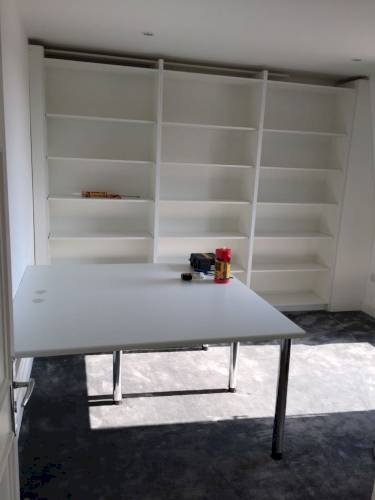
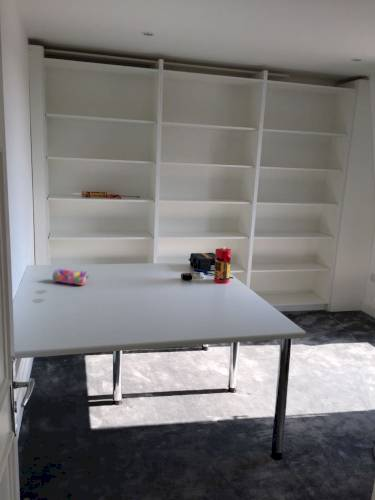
+ pencil case [51,267,89,286]
